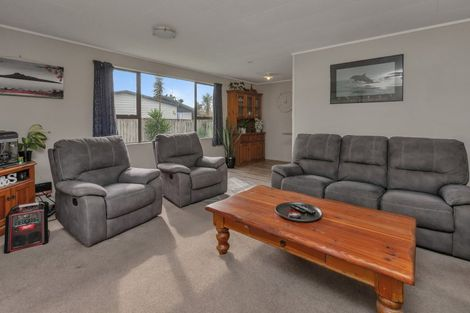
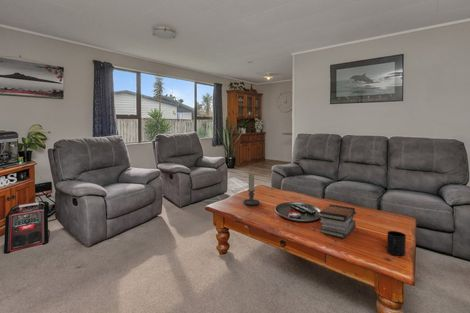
+ mug [386,230,407,257]
+ book stack [318,204,357,239]
+ candle holder [242,172,261,207]
